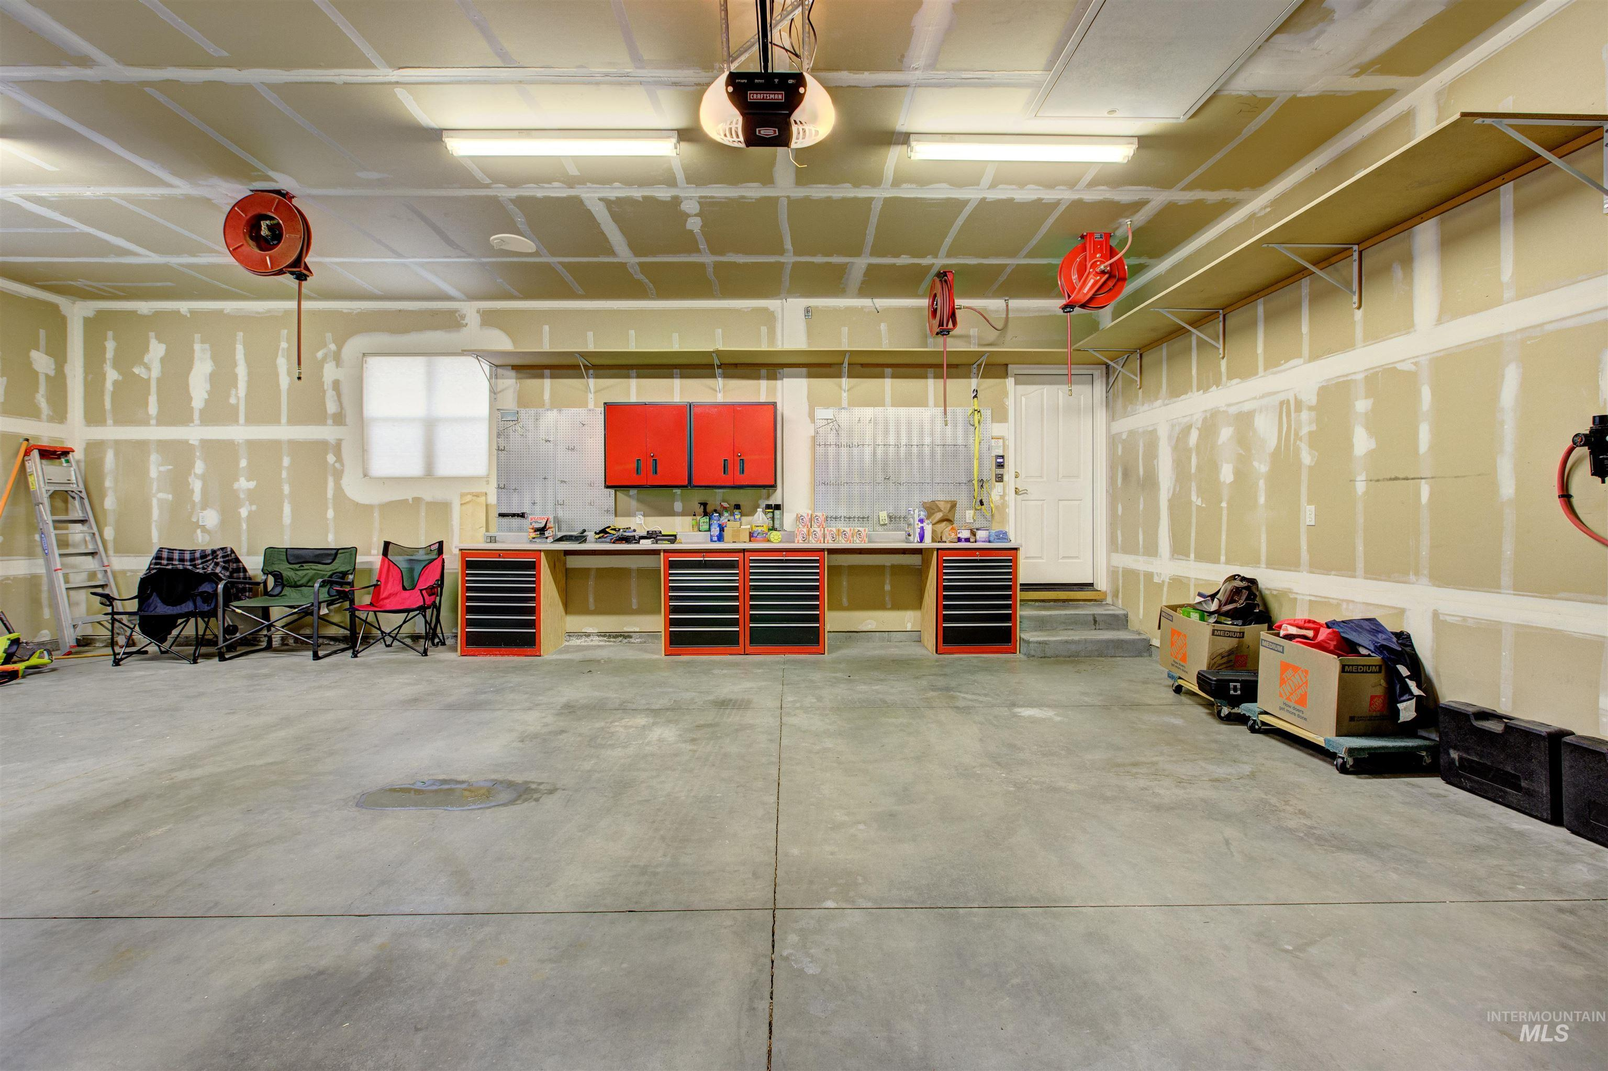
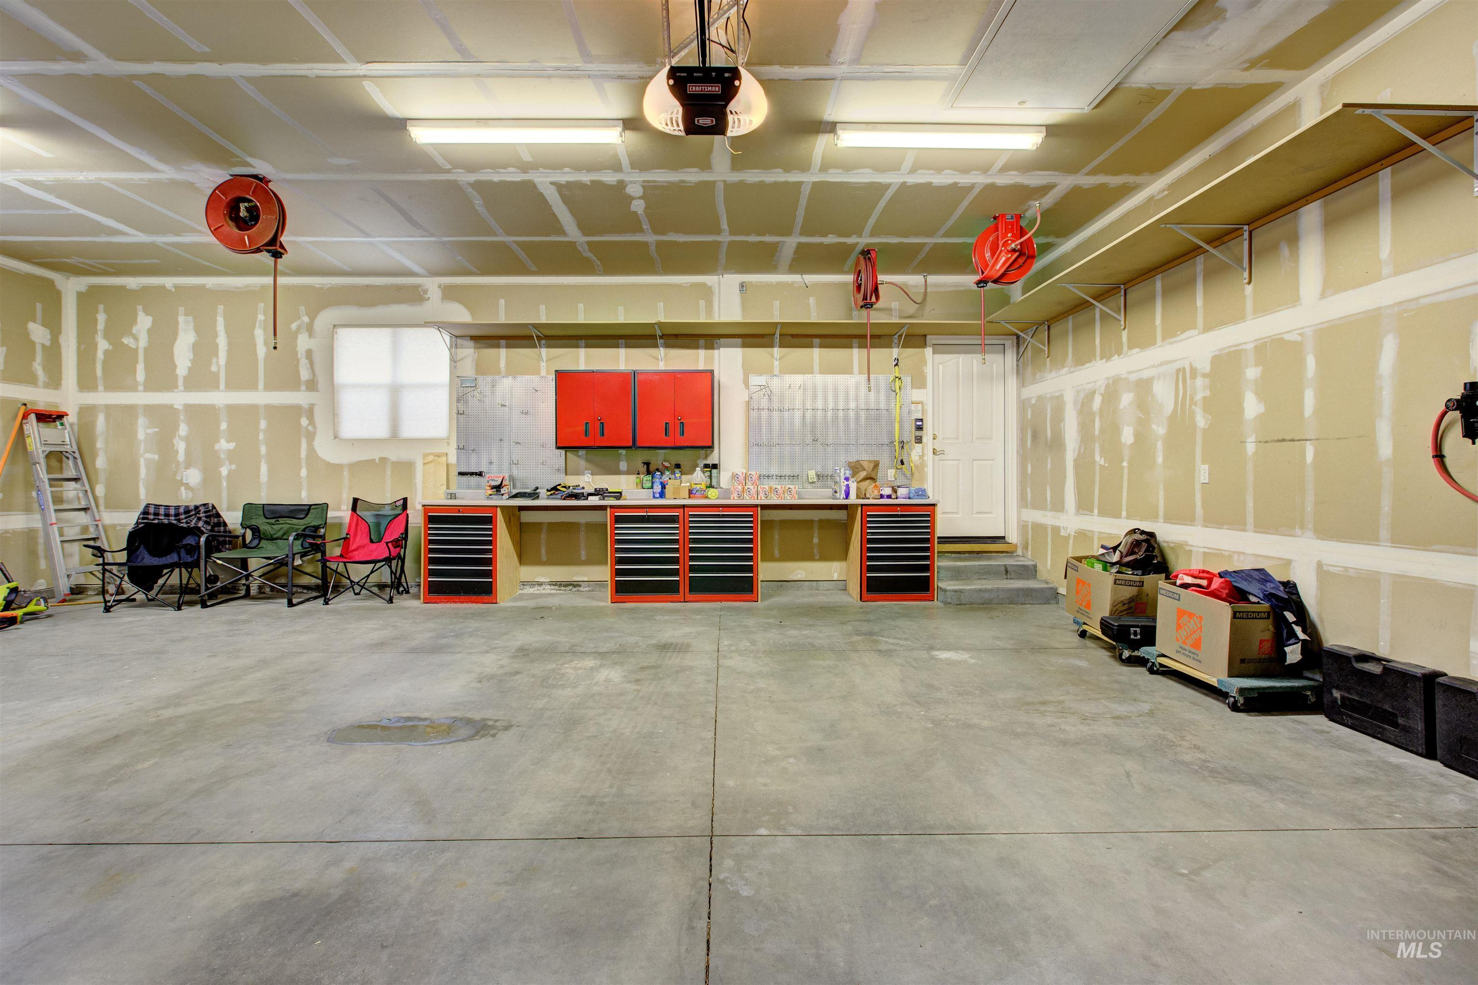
- smoke detector [489,233,537,252]
